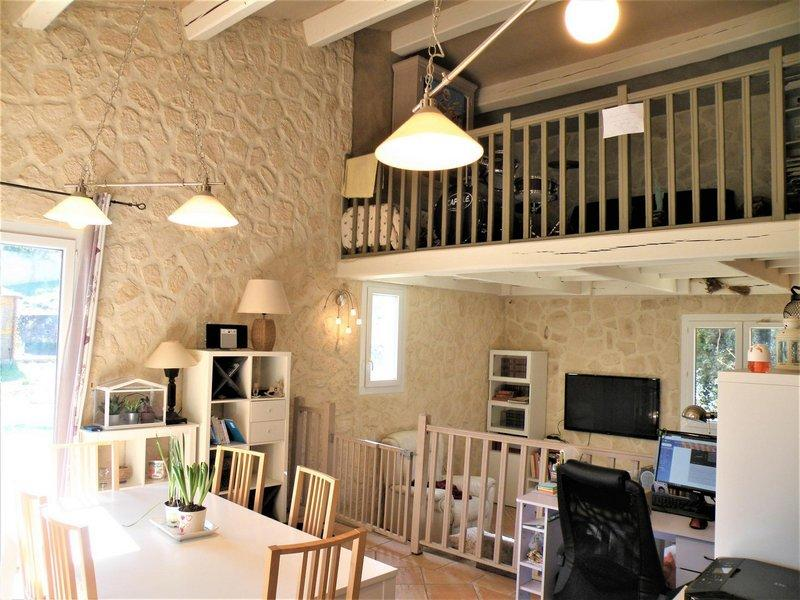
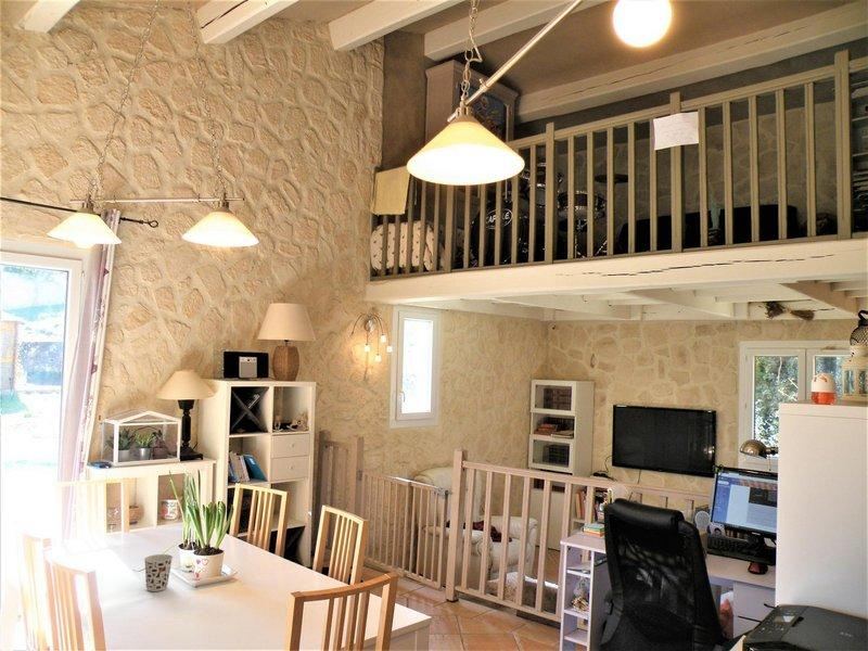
+ cup [143,553,174,592]
